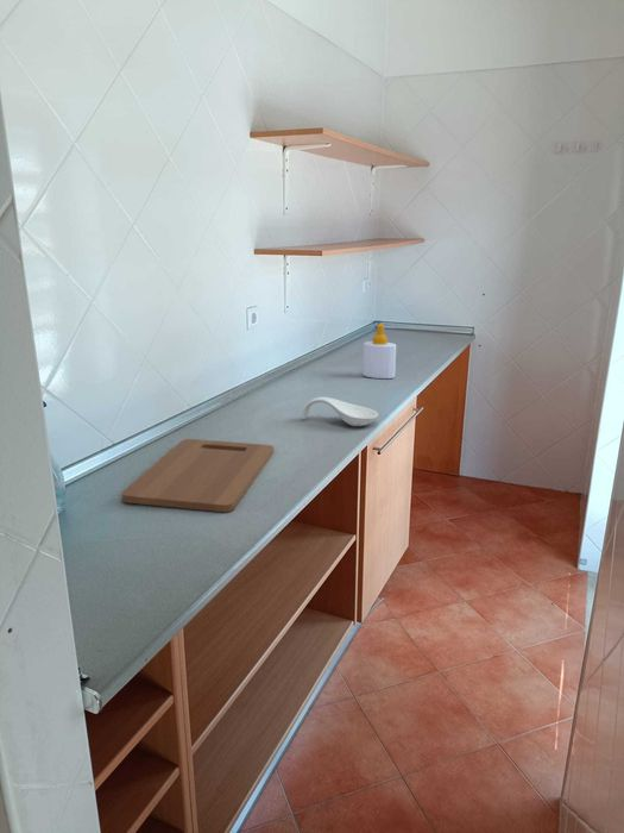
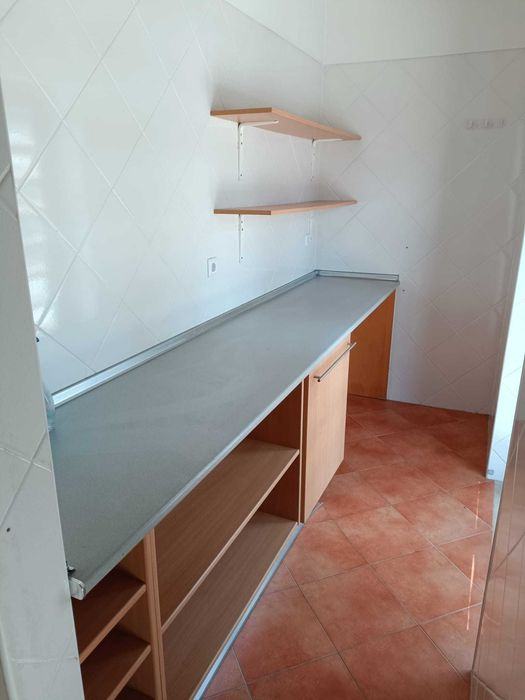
- spoon rest [300,396,379,427]
- soap bottle [361,322,397,380]
- cutting board [120,438,275,513]
